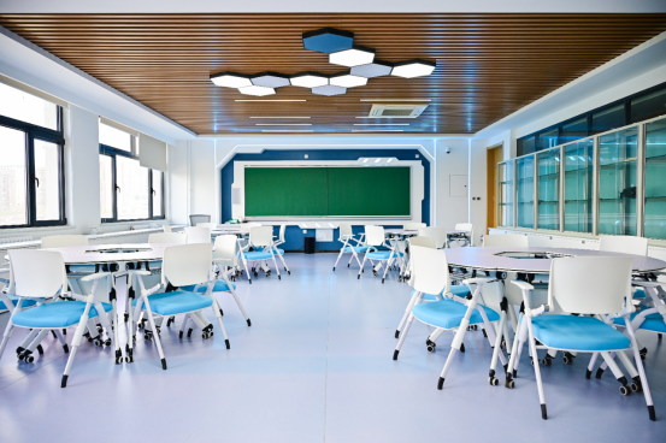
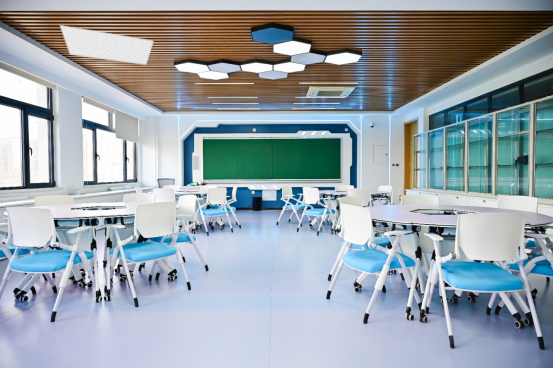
+ light panel [59,24,154,66]
